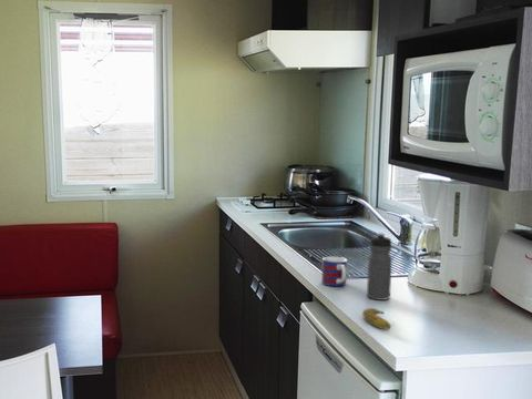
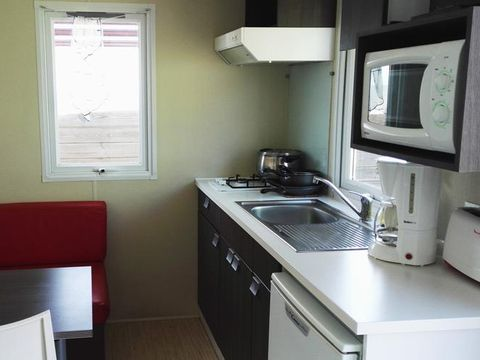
- water bottle [366,232,393,301]
- banana [361,307,392,330]
- mug [320,256,348,287]
